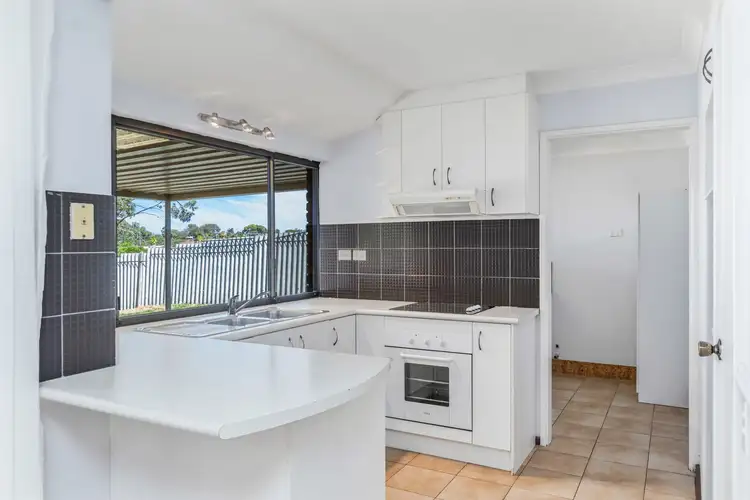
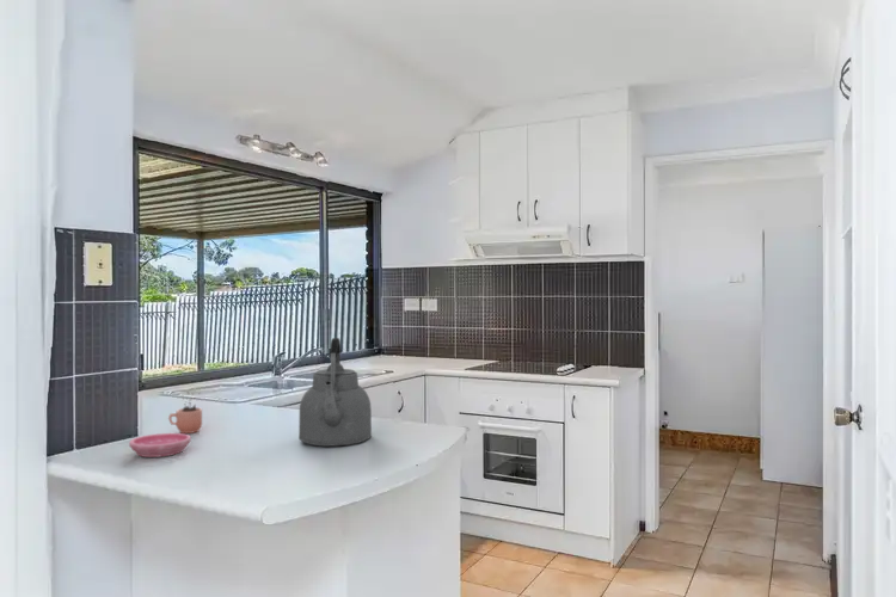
+ saucer [128,432,192,458]
+ kettle [297,337,373,448]
+ cocoa [167,387,203,435]
